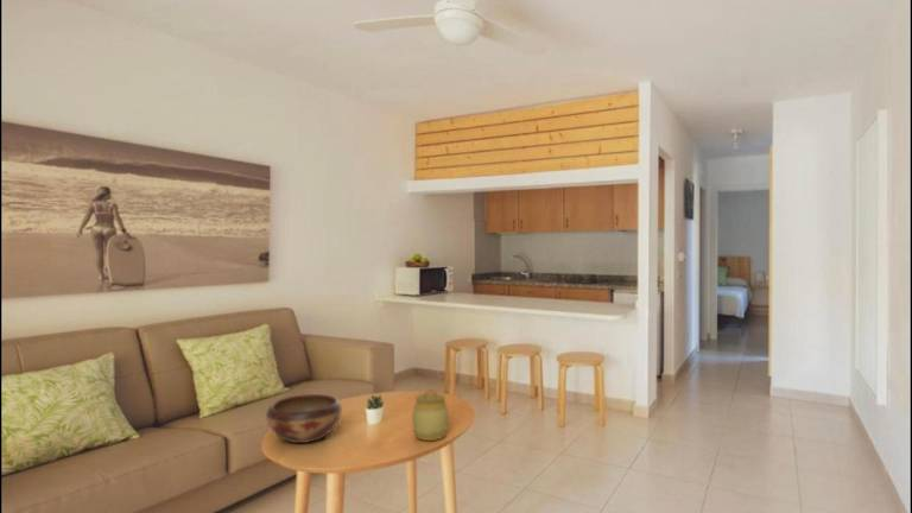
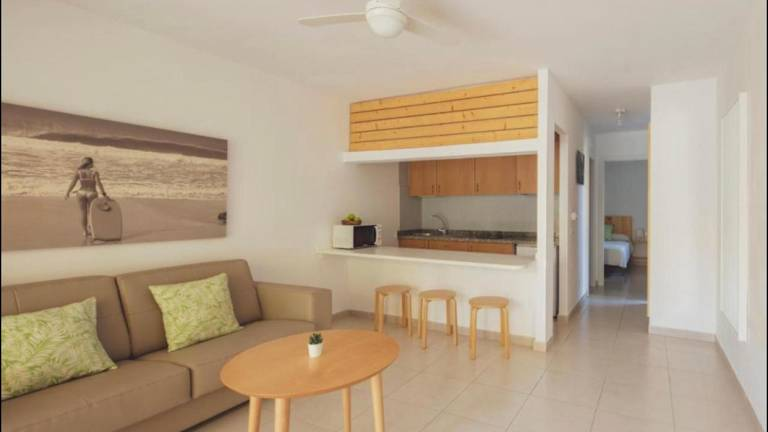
- jar [411,388,450,442]
- decorative bowl [265,393,343,444]
